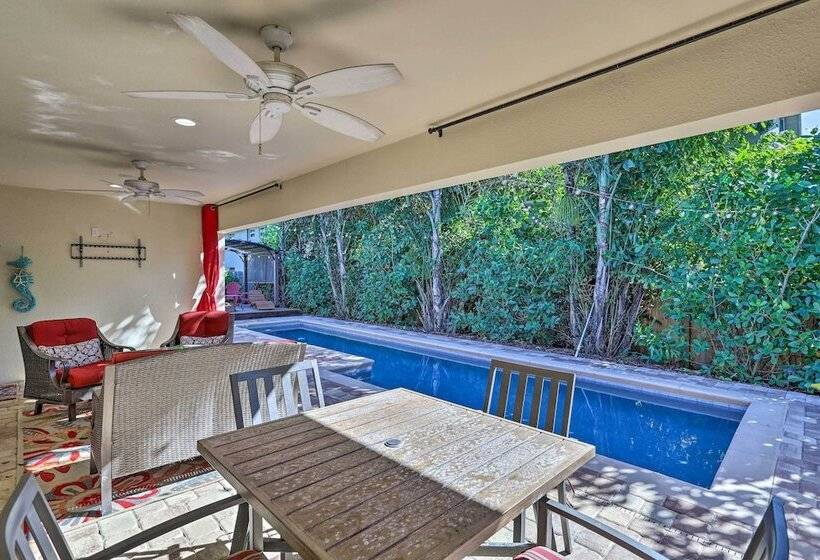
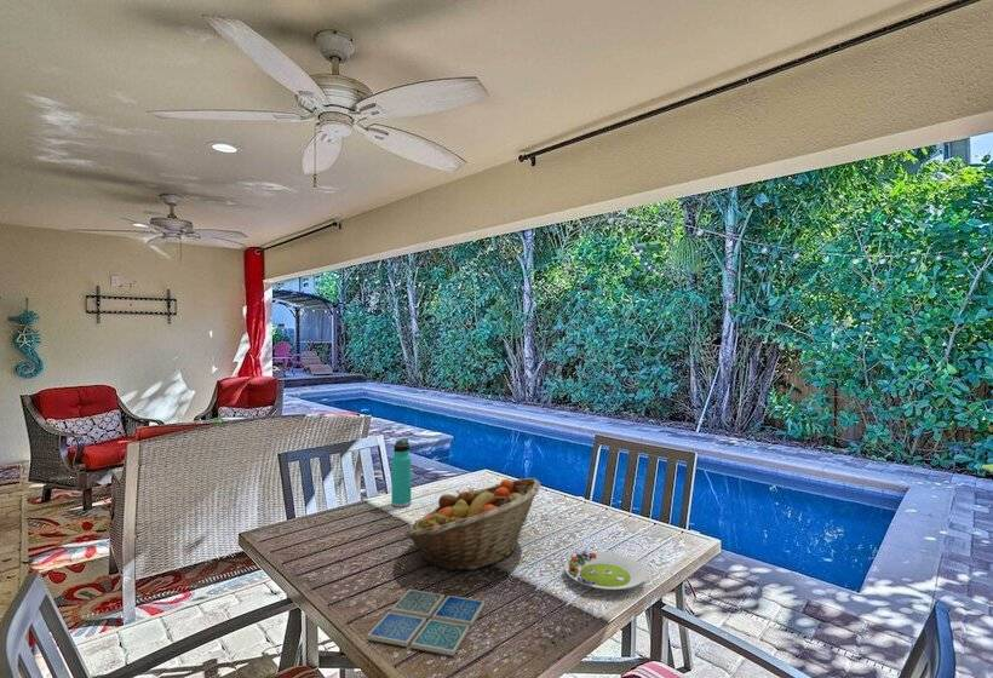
+ fruit basket [404,477,541,573]
+ drink coaster [366,588,486,657]
+ salad plate [563,550,648,591]
+ thermos bottle [390,437,412,508]
